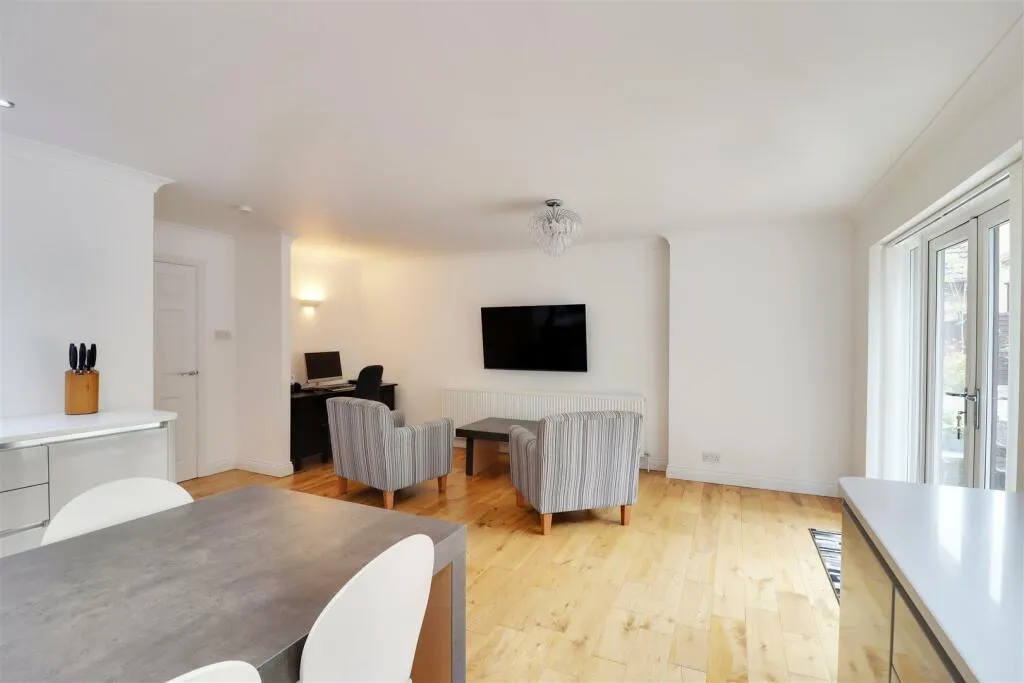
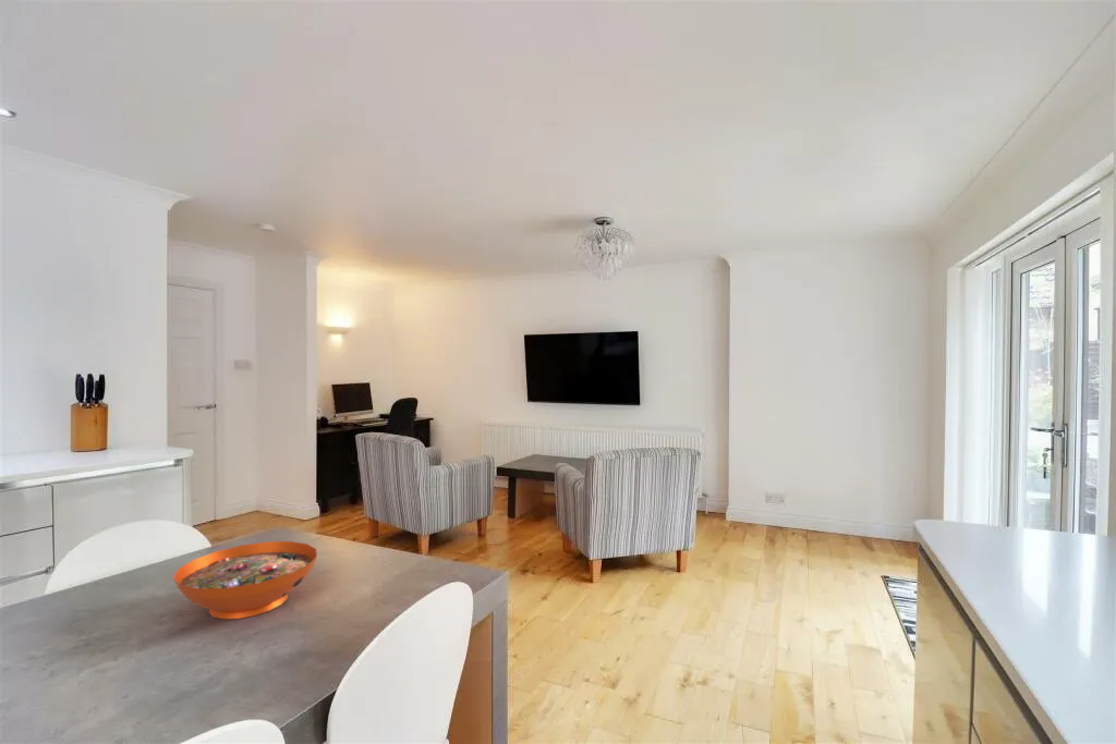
+ decorative bowl [172,540,318,620]
